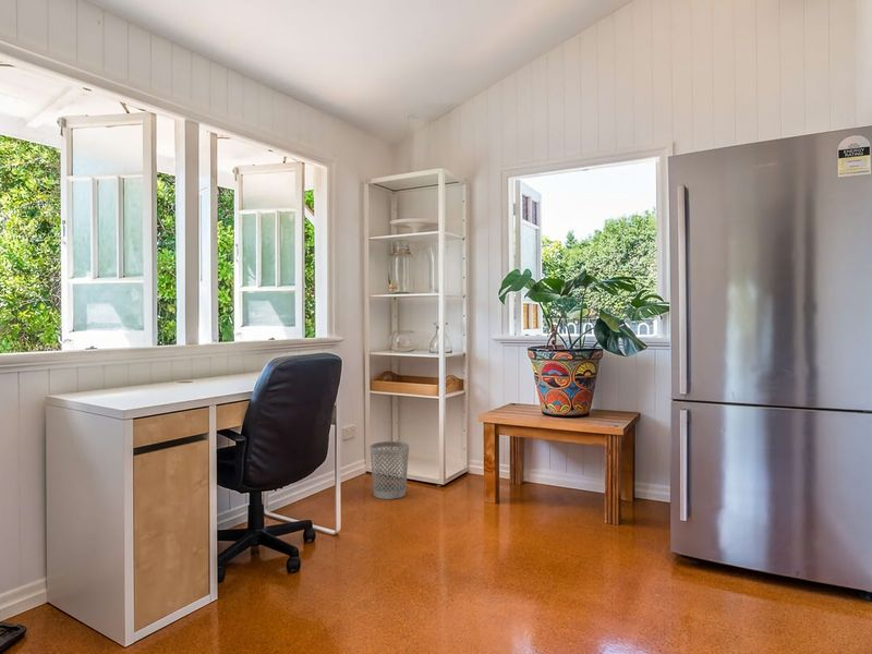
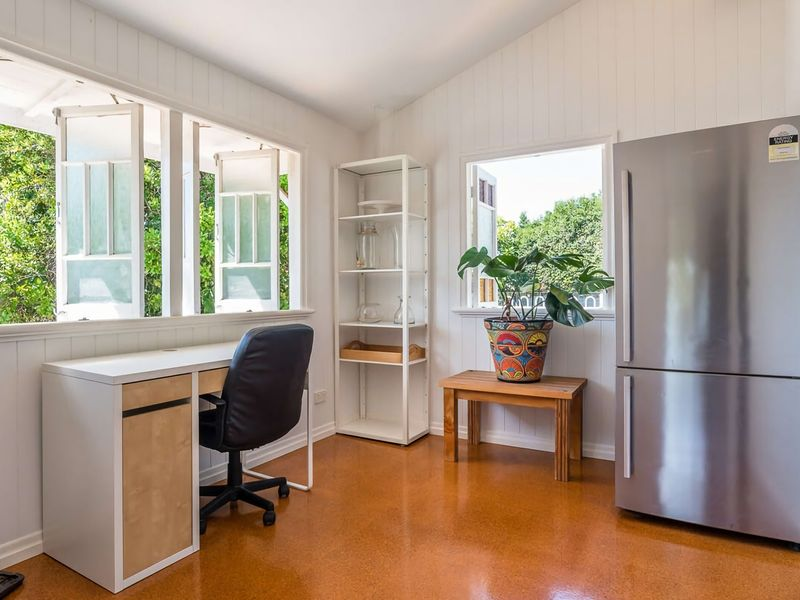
- wastebasket [368,440,410,500]
